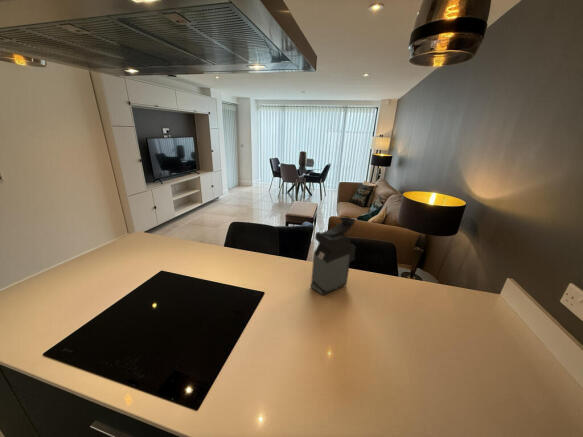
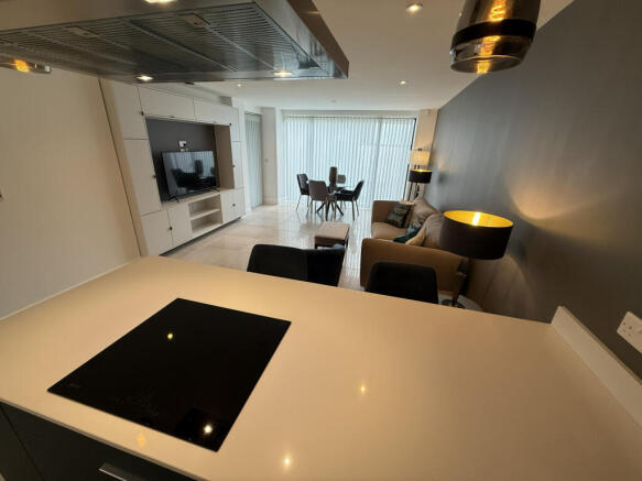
- coffee maker [310,216,357,296]
